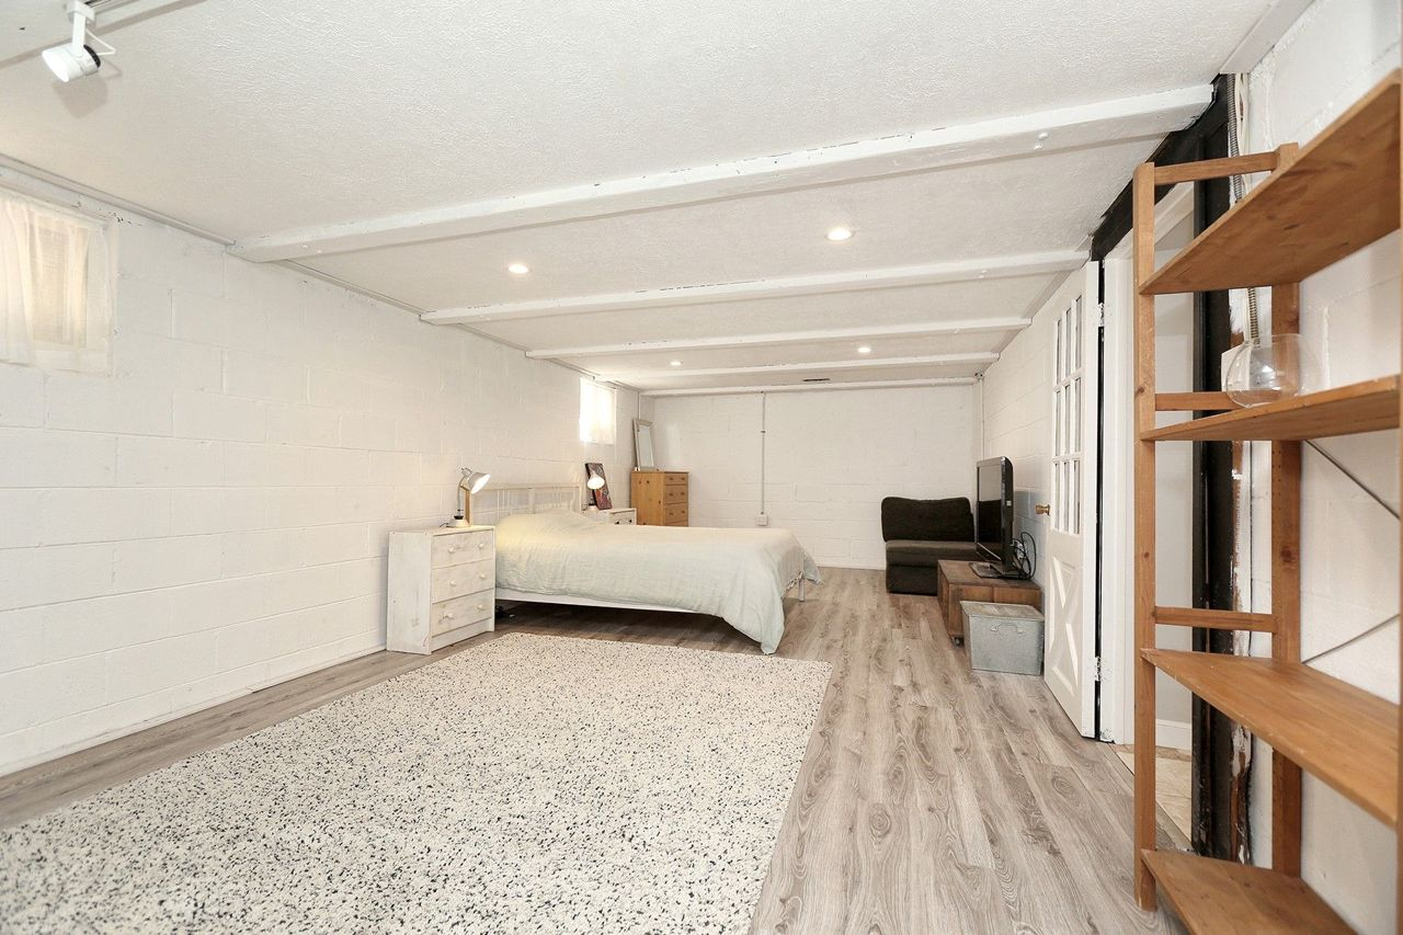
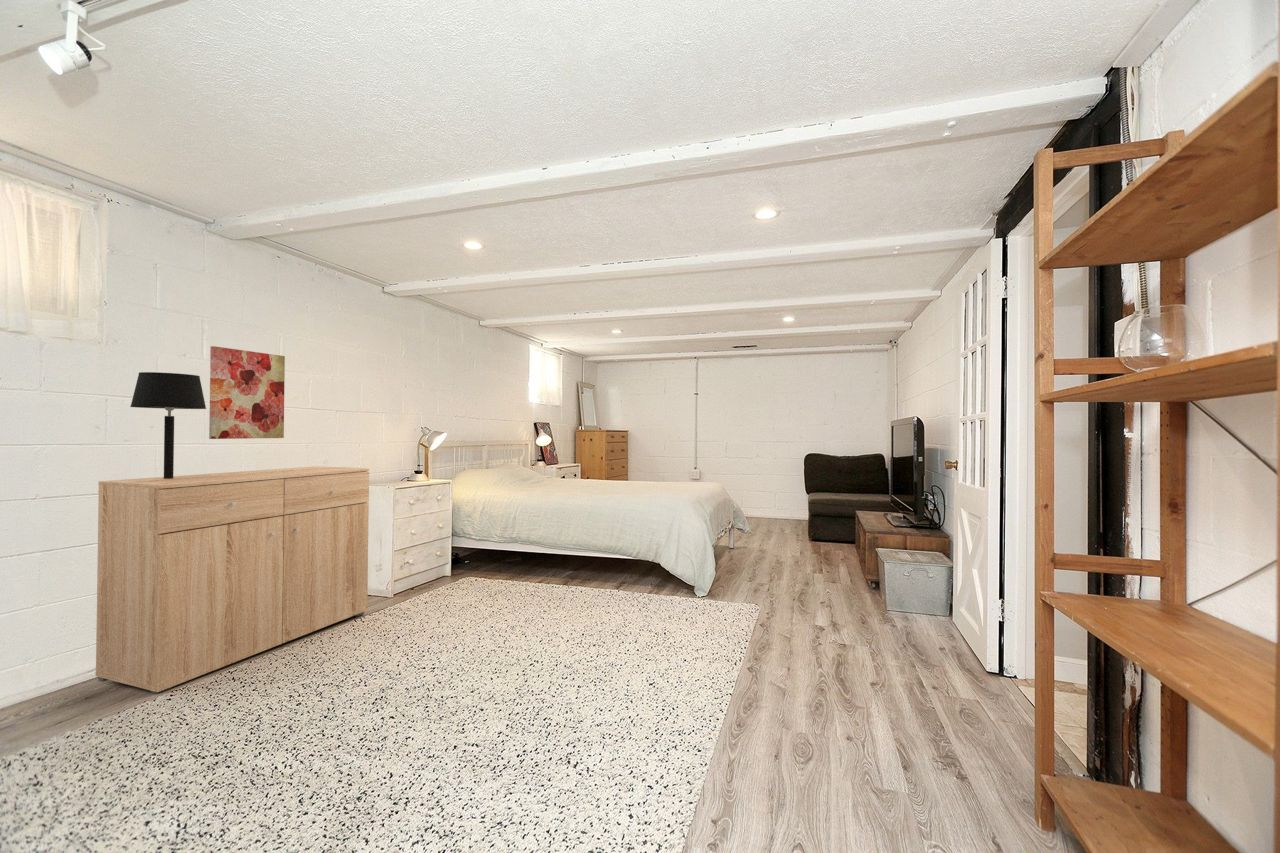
+ wall art [208,345,286,440]
+ table lamp [129,371,207,479]
+ dresser [94,465,370,694]
